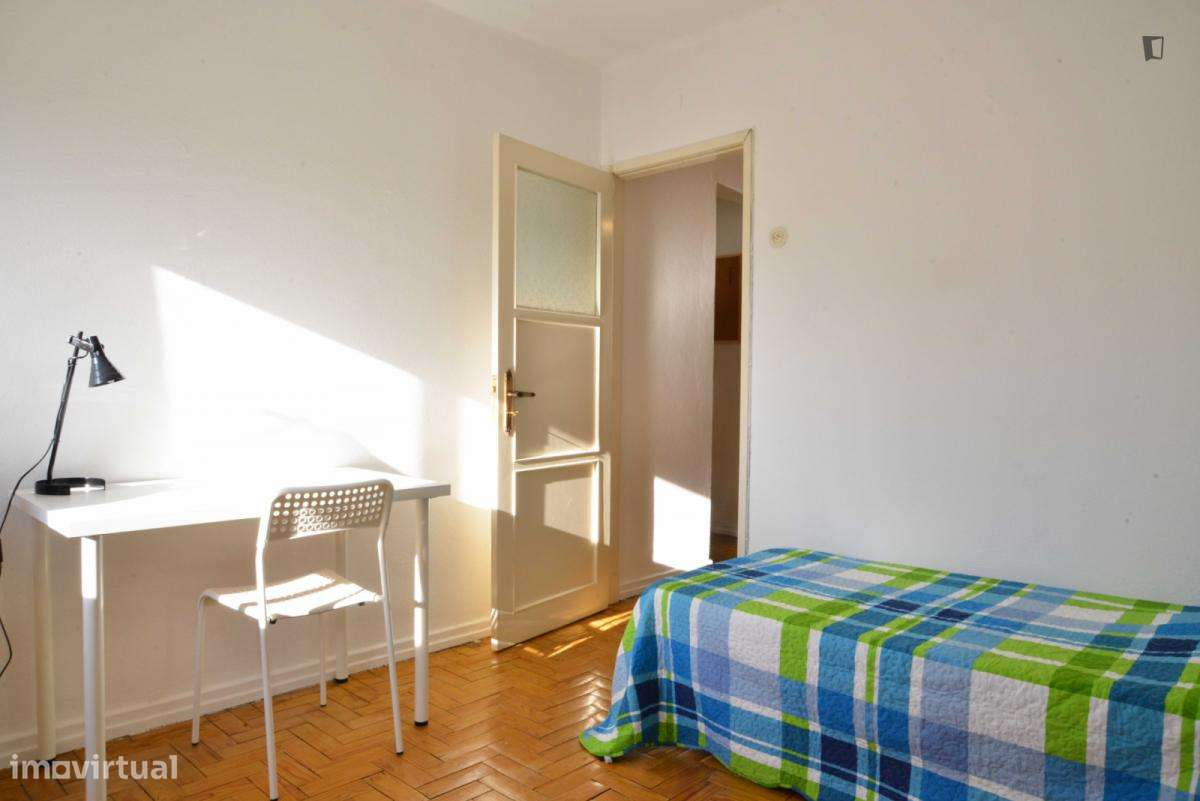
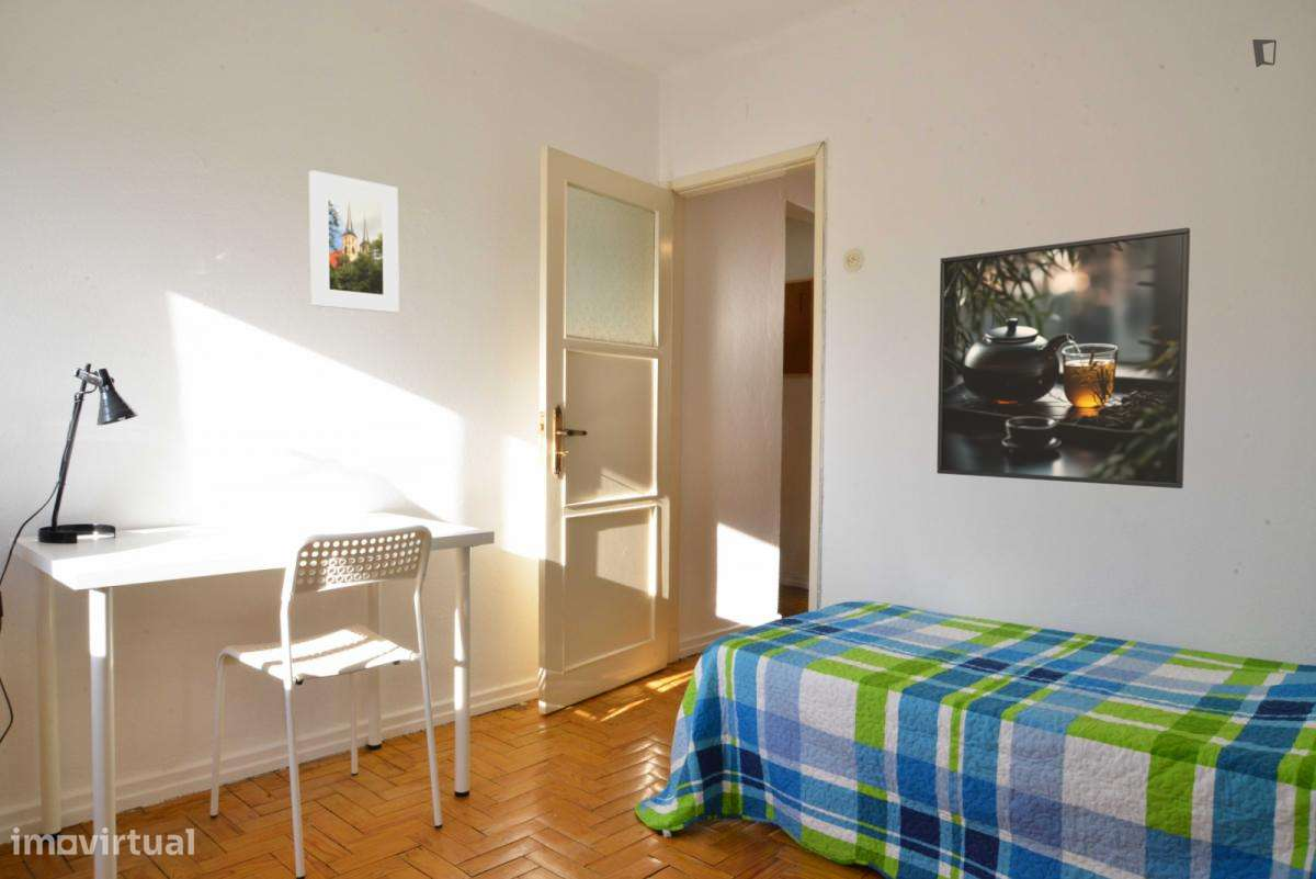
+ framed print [308,169,400,314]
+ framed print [935,226,1191,489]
